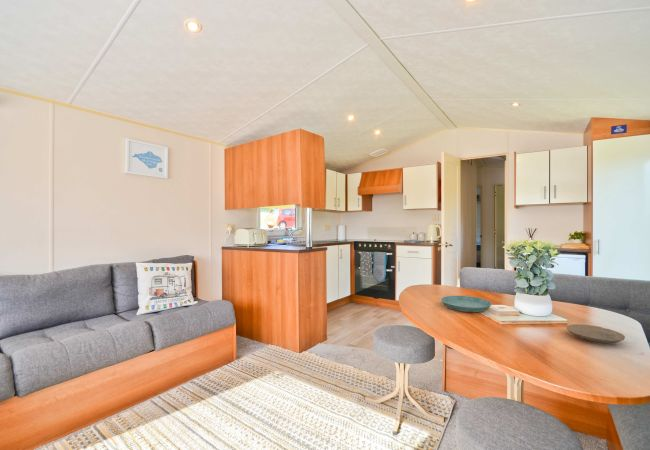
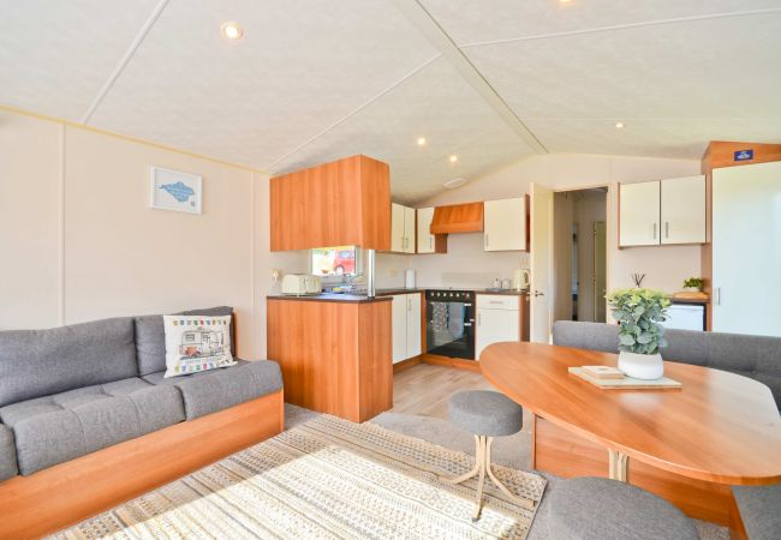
- saucer [440,295,492,313]
- plate [566,323,626,344]
